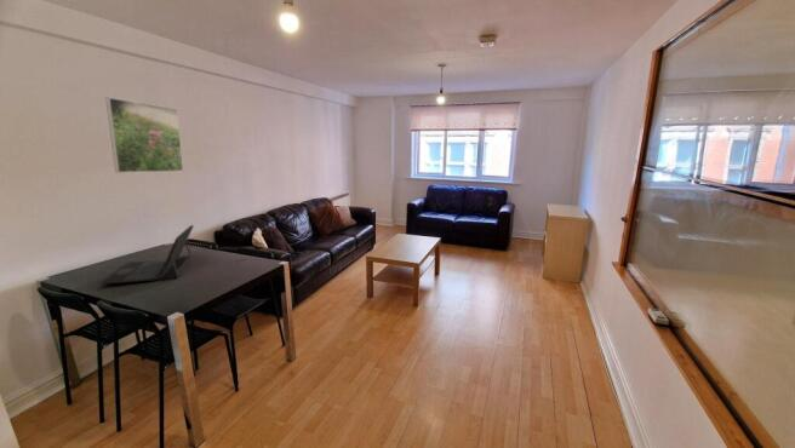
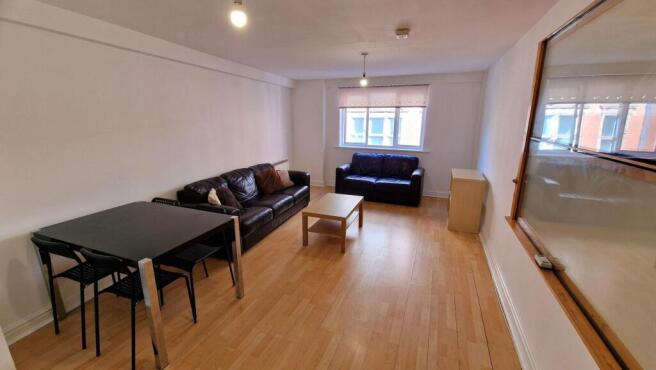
- laptop [99,224,195,286]
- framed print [104,96,184,174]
